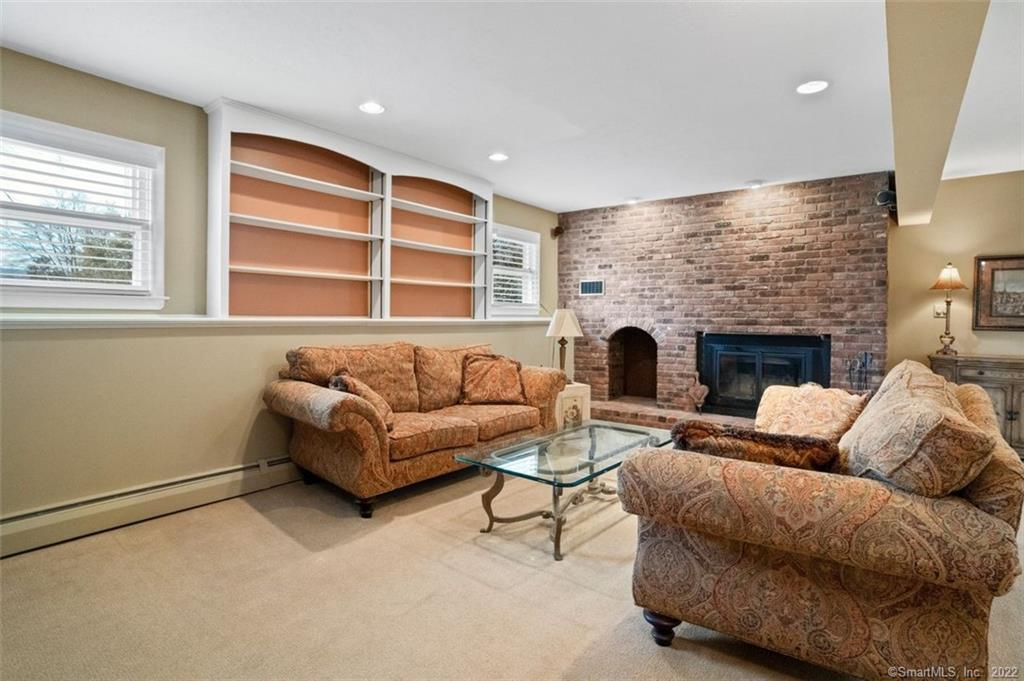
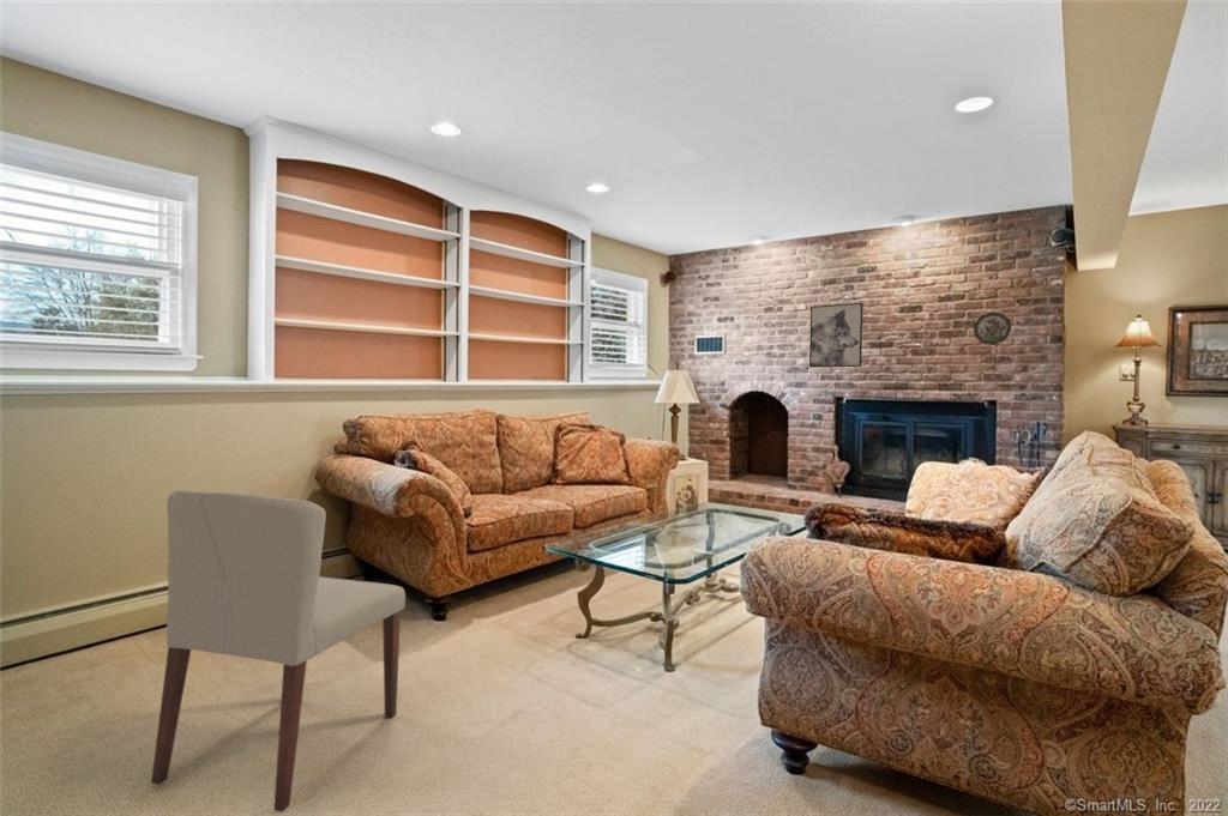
+ wall art [808,302,865,368]
+ chair [150,489,407,814]
+ decorative plate [973,312,1012,346]
